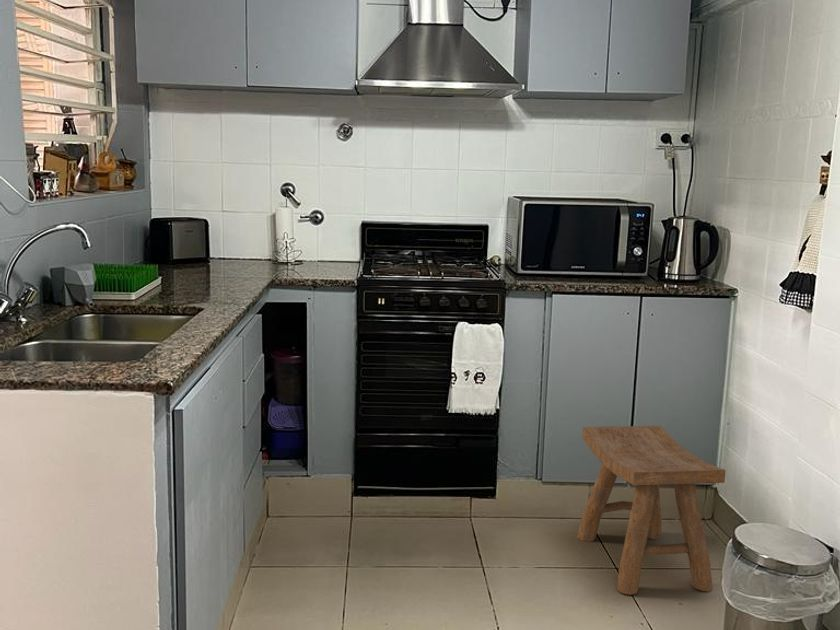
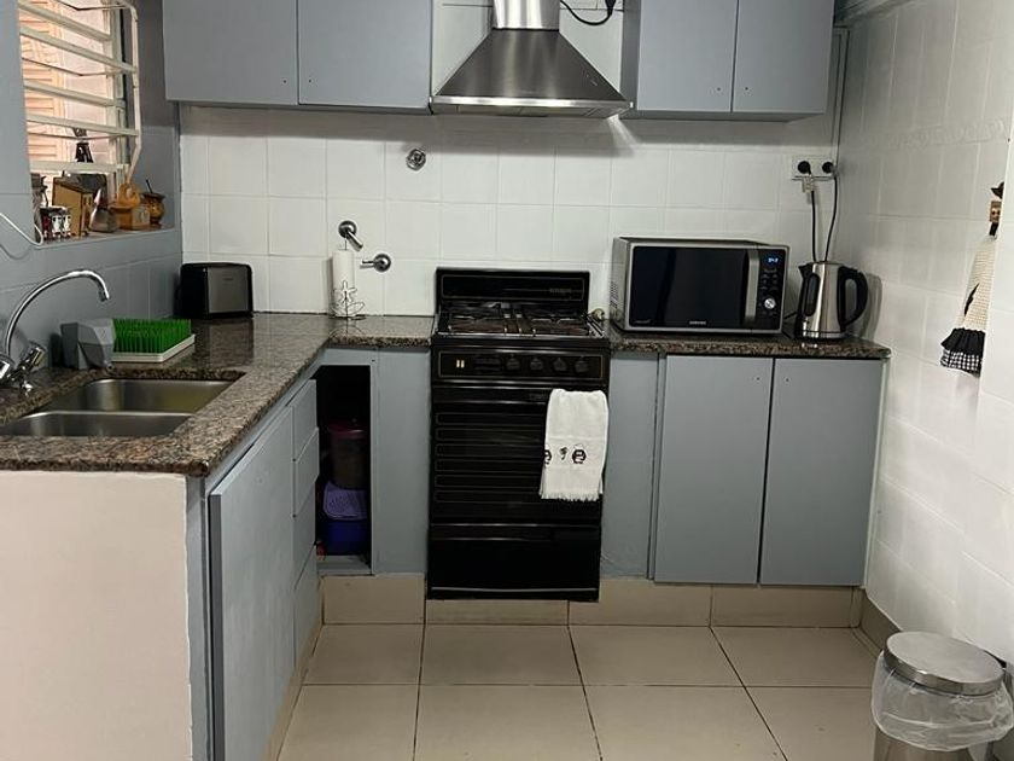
- stool [576,425,727,596]
